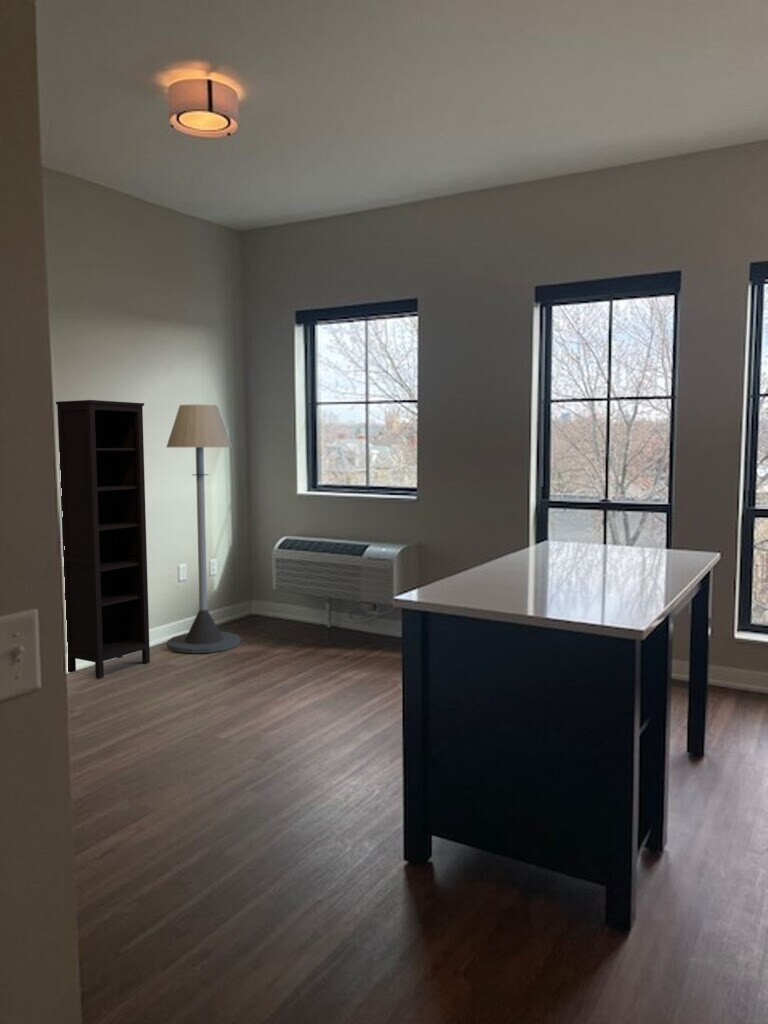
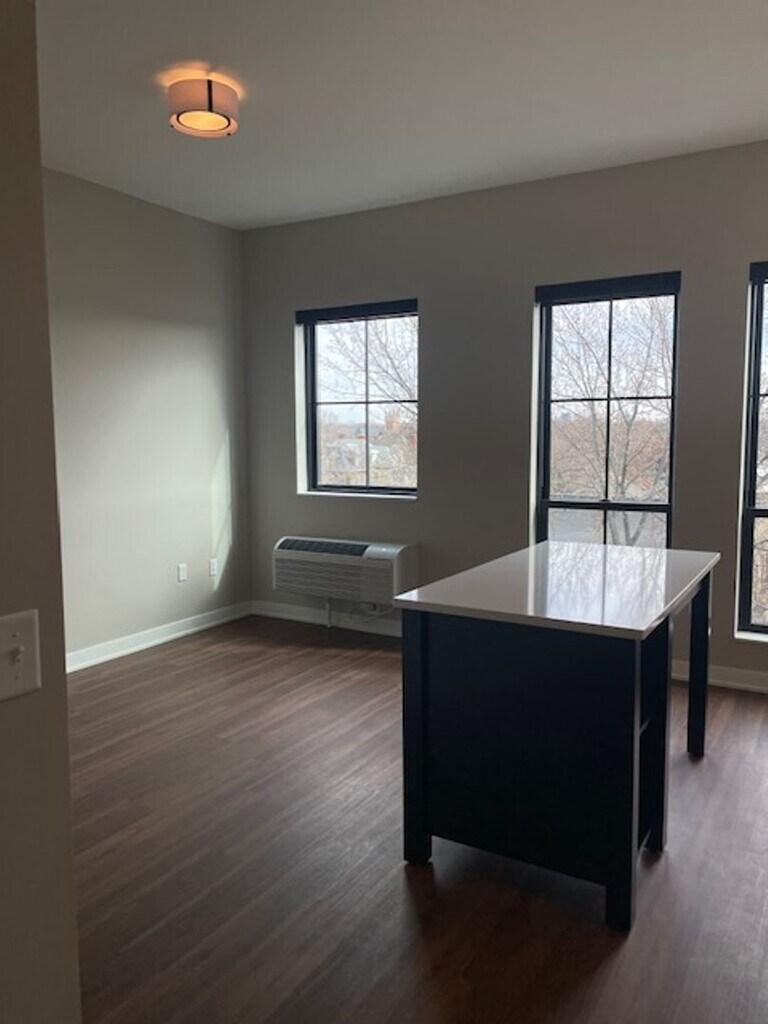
- floor lamp [166,404,242,654]
- bookcase [55,399,151,680]
